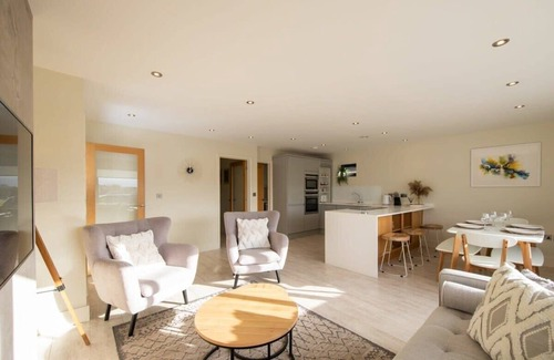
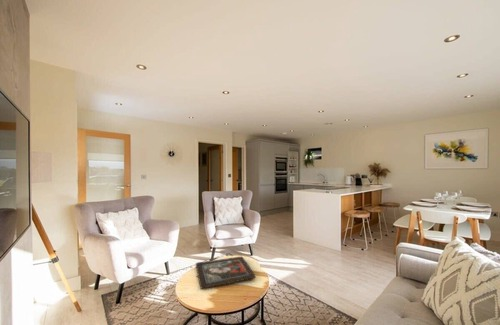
+ religious icon [195,255,257,290]
